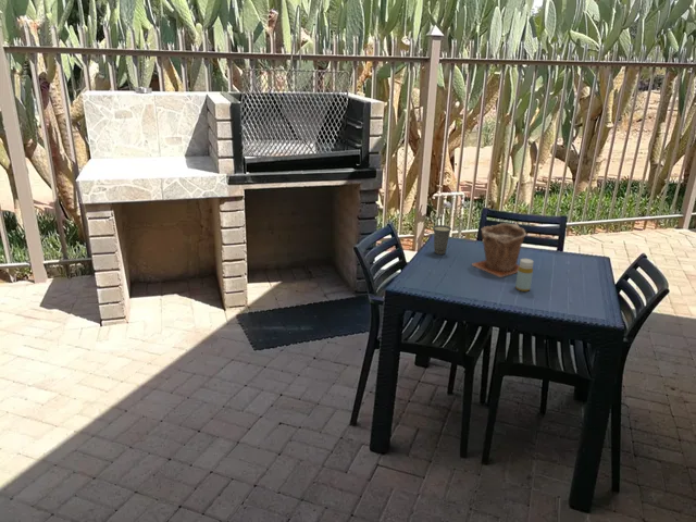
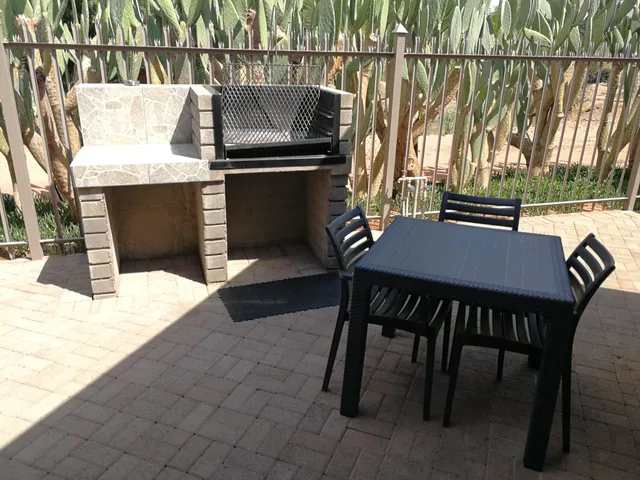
- bottle [514,258,534,293]
- plant pot [471,222,527,278]
- cup [432,224,452,256]
